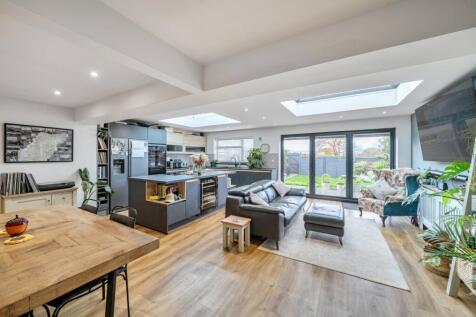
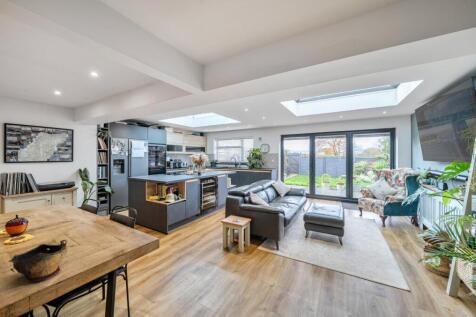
+ decorative bowl [8,239,68,283]
